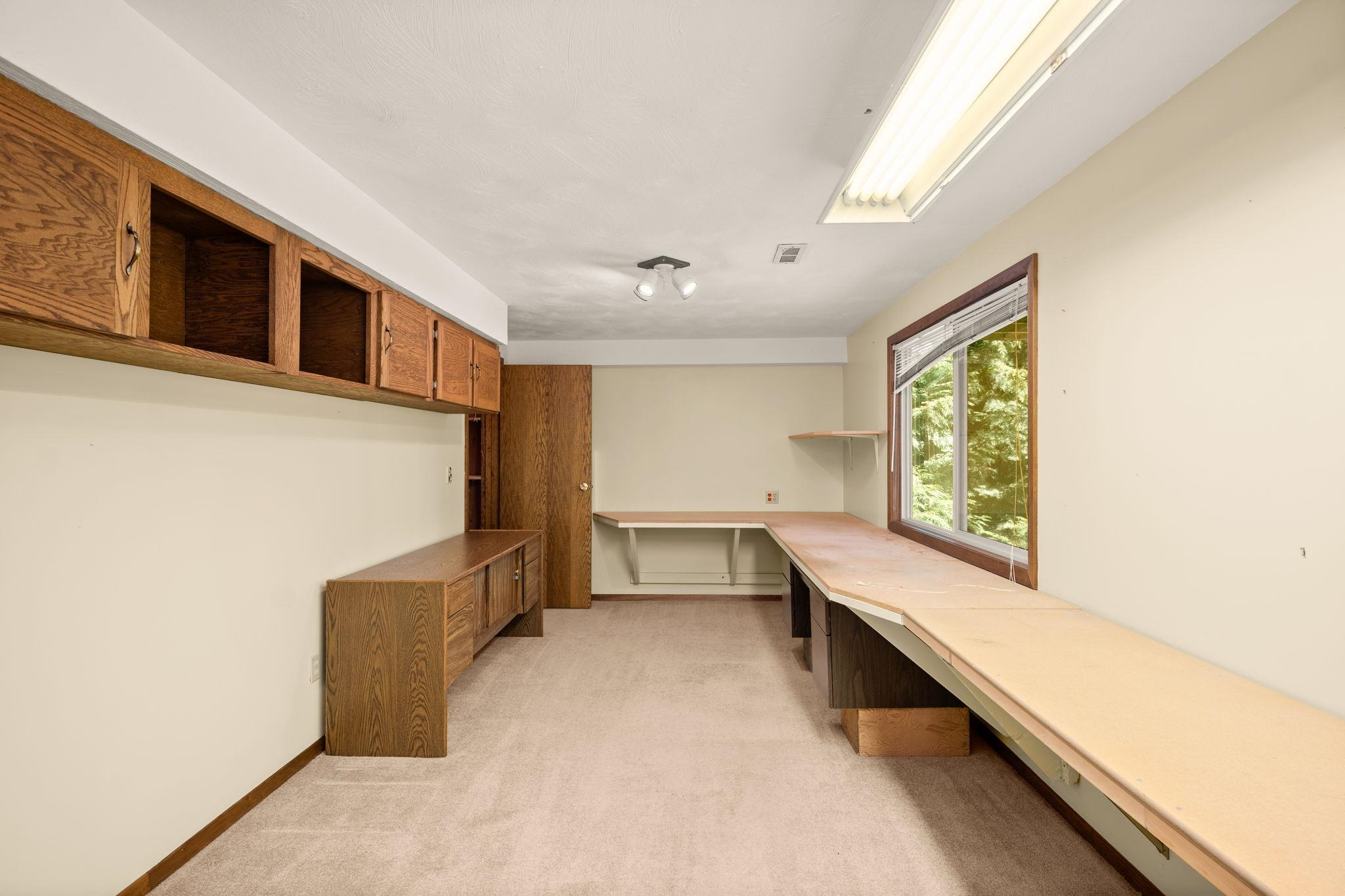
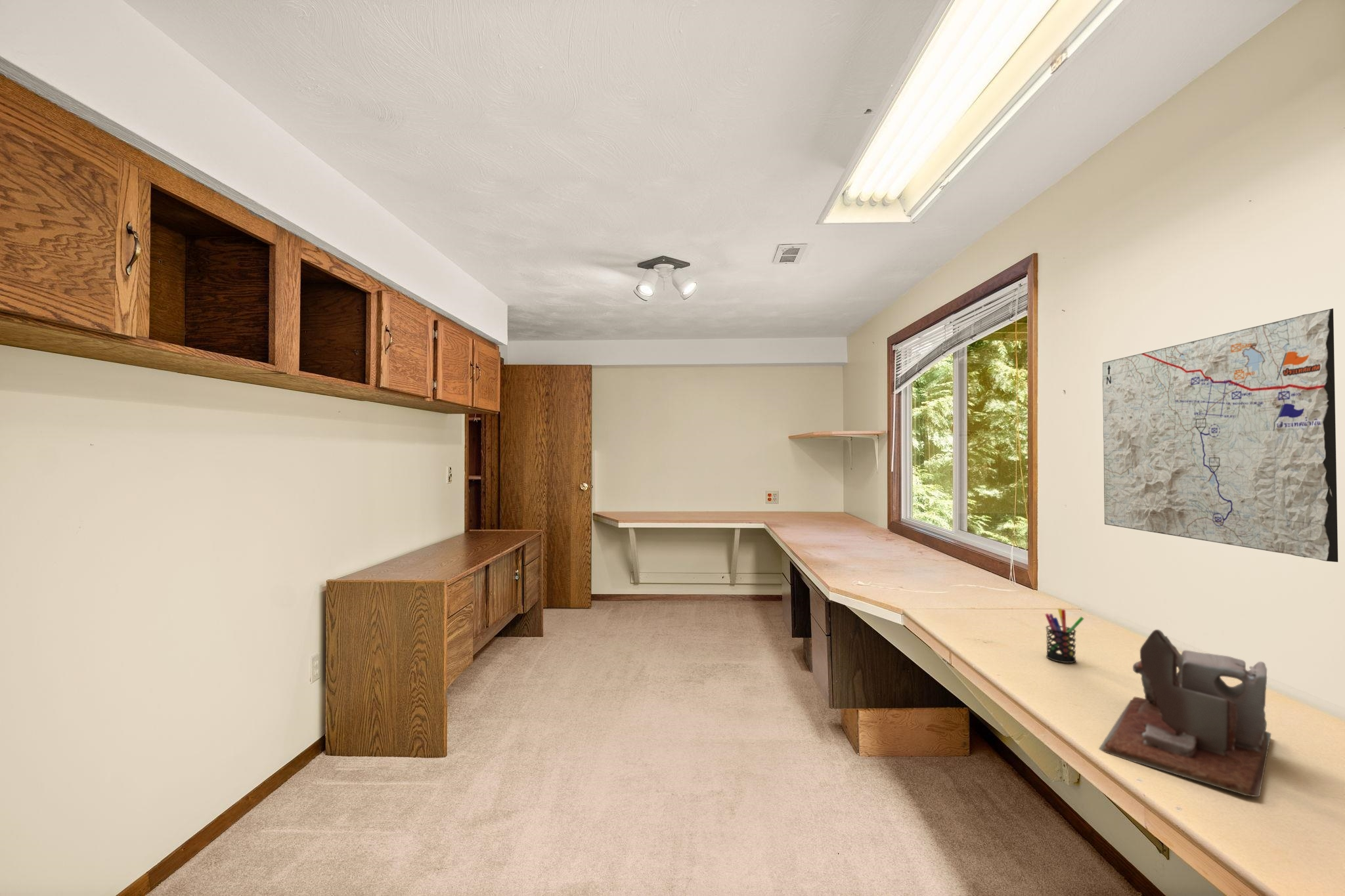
+ pen holder [1045,608,1085,664]
+ map [1102,308,1338,563]
+ desk organizer [1098,629,1272,798]
